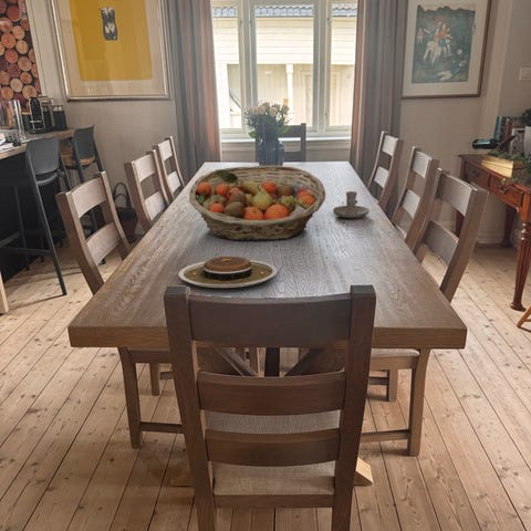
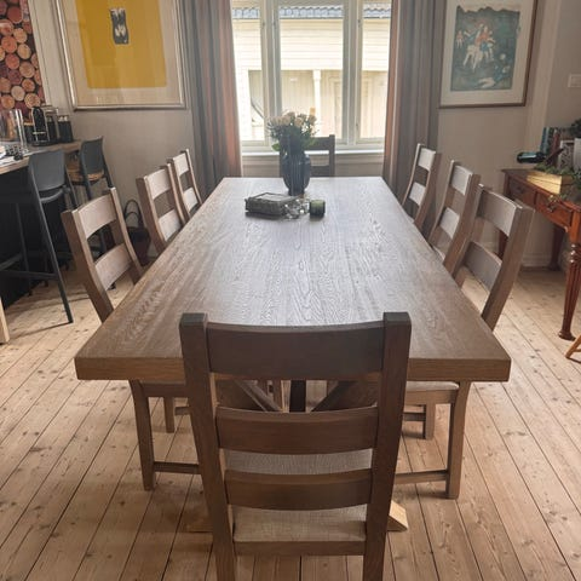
- candle holder [332,190,371,219]
- plate [177,256,278,289]
- fruit basket [188,165,326,242]
